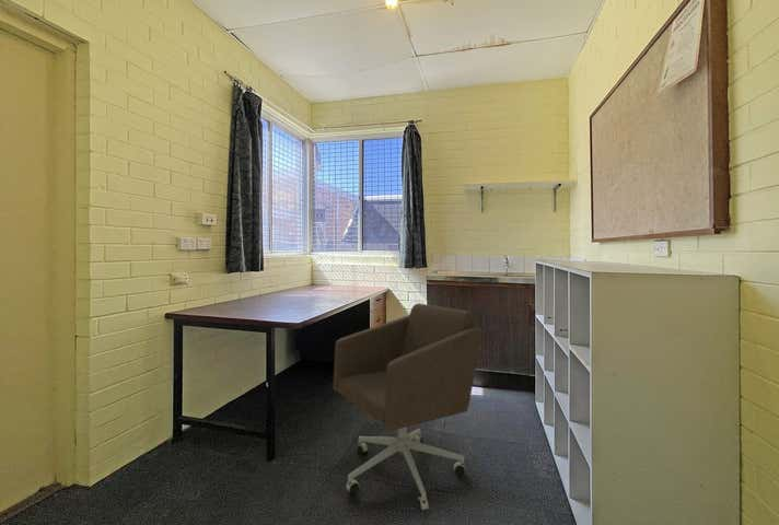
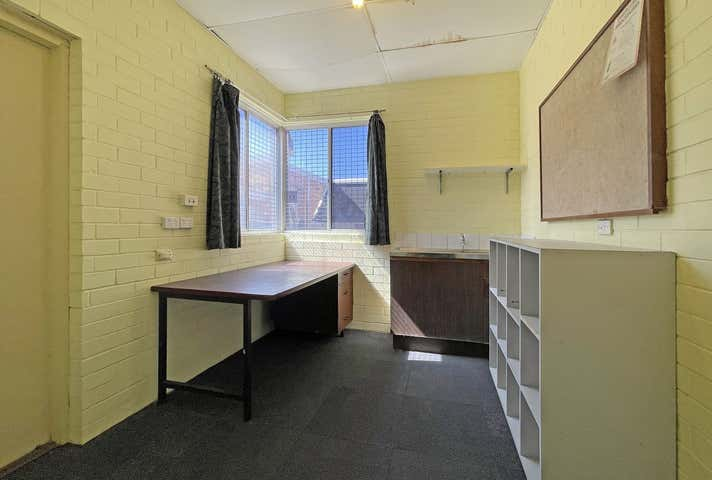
- office chair [333,303,484,513]
